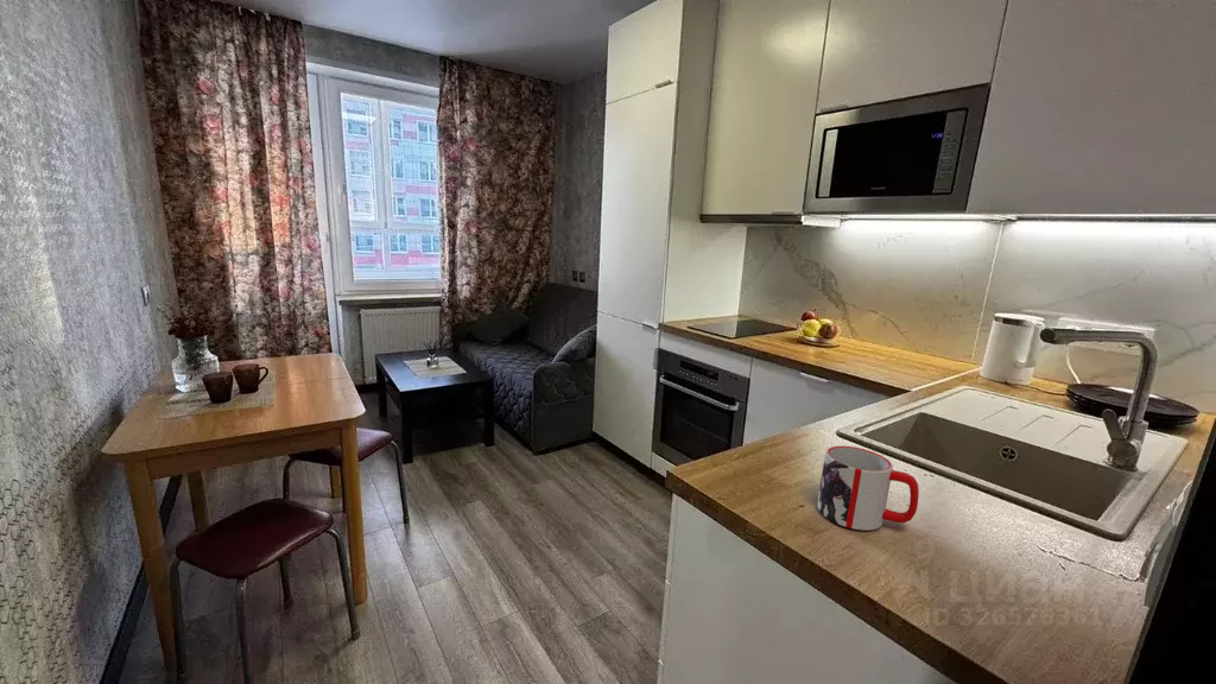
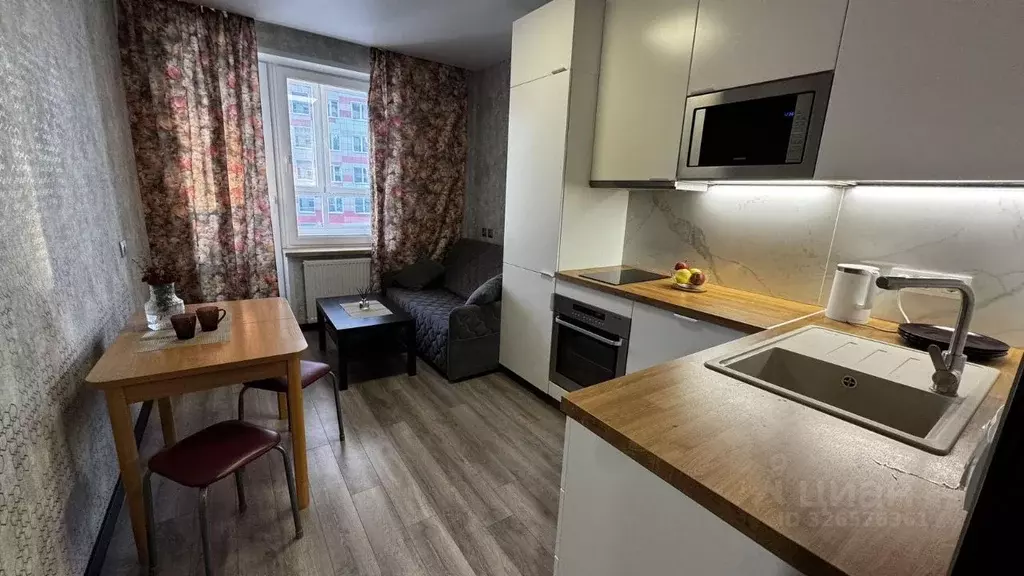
- mug [816,445,920,531]
